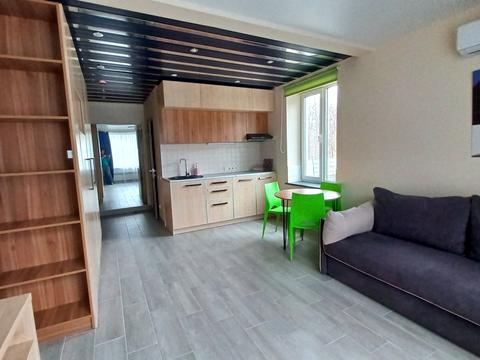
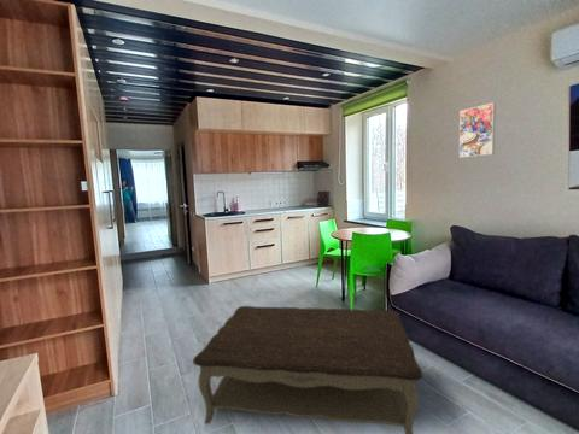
+ coffee table [192,305,425,434]
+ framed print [458,101,497,159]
